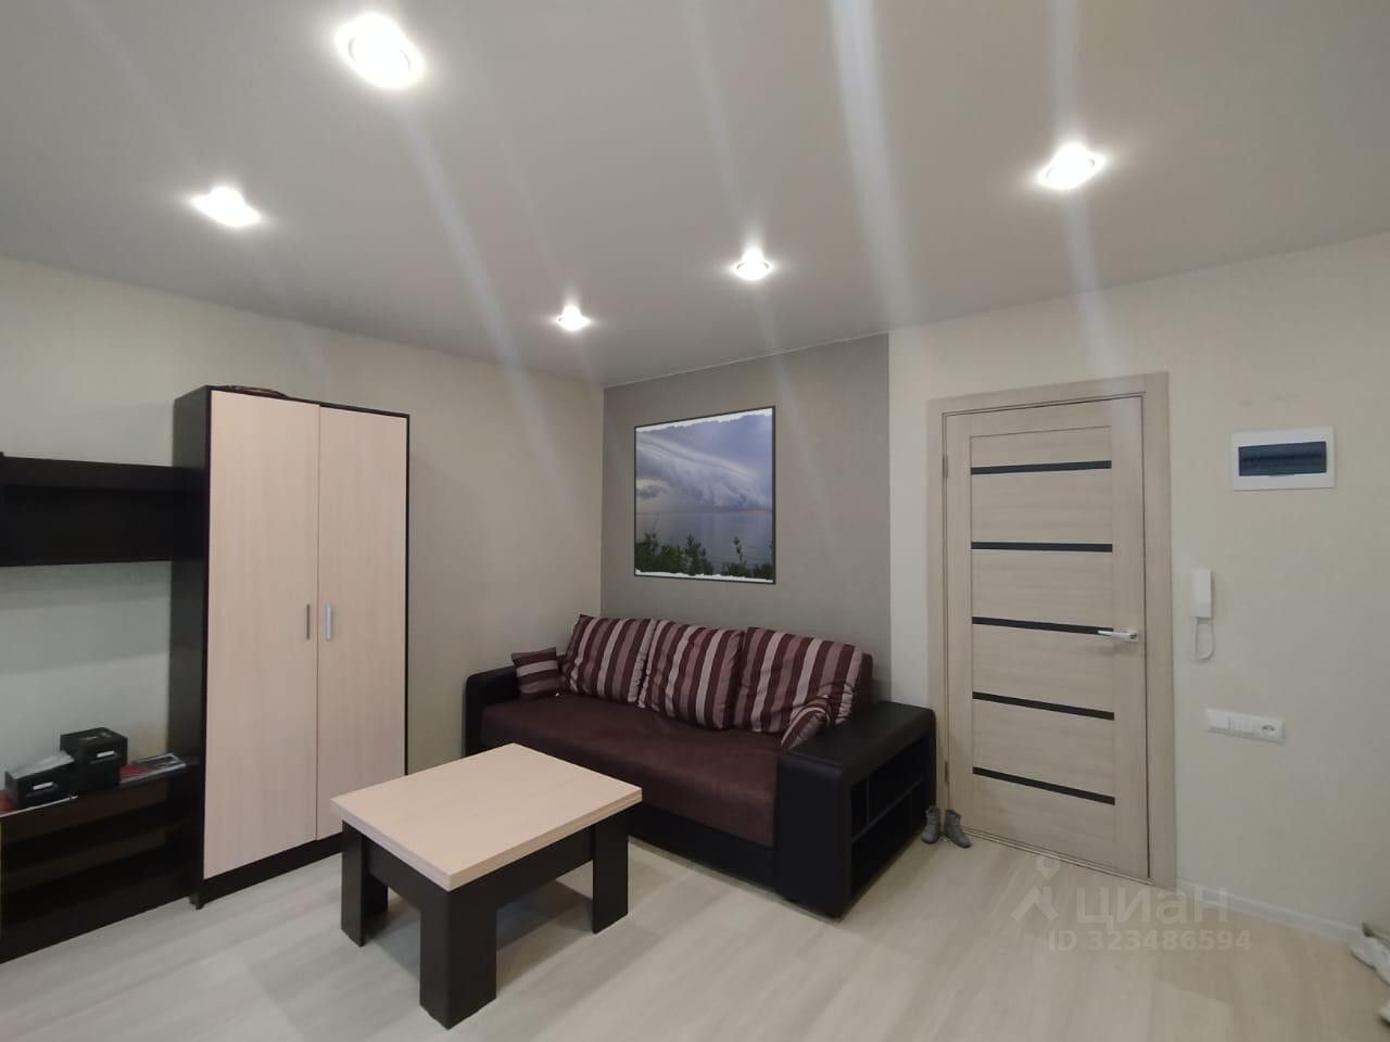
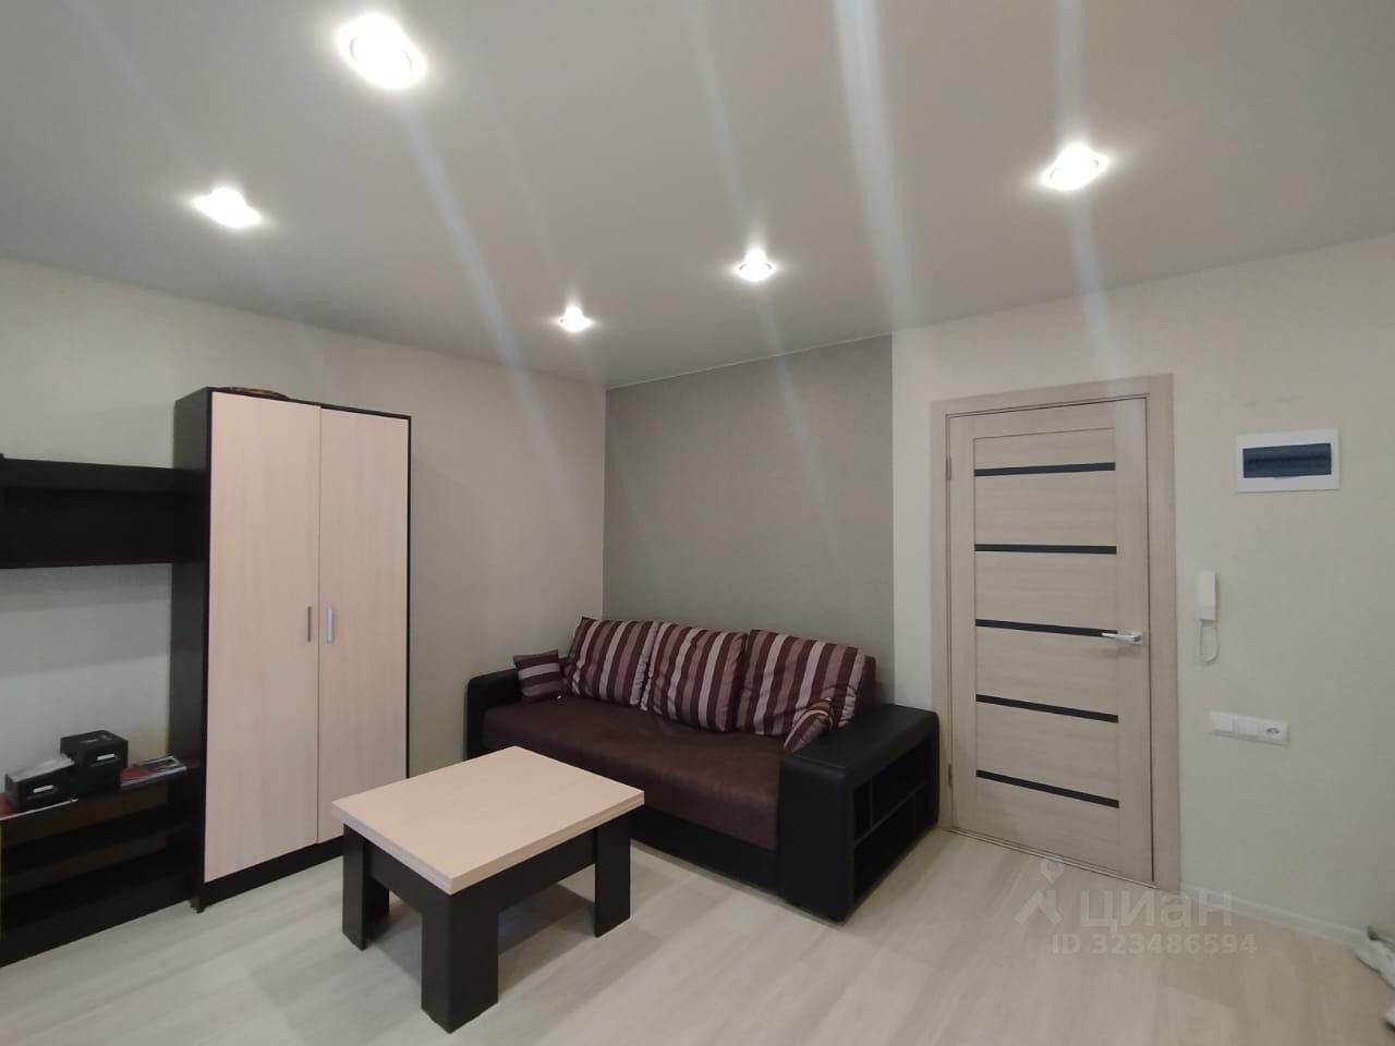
- boots [919,806,972,848]
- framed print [633,404,777,586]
